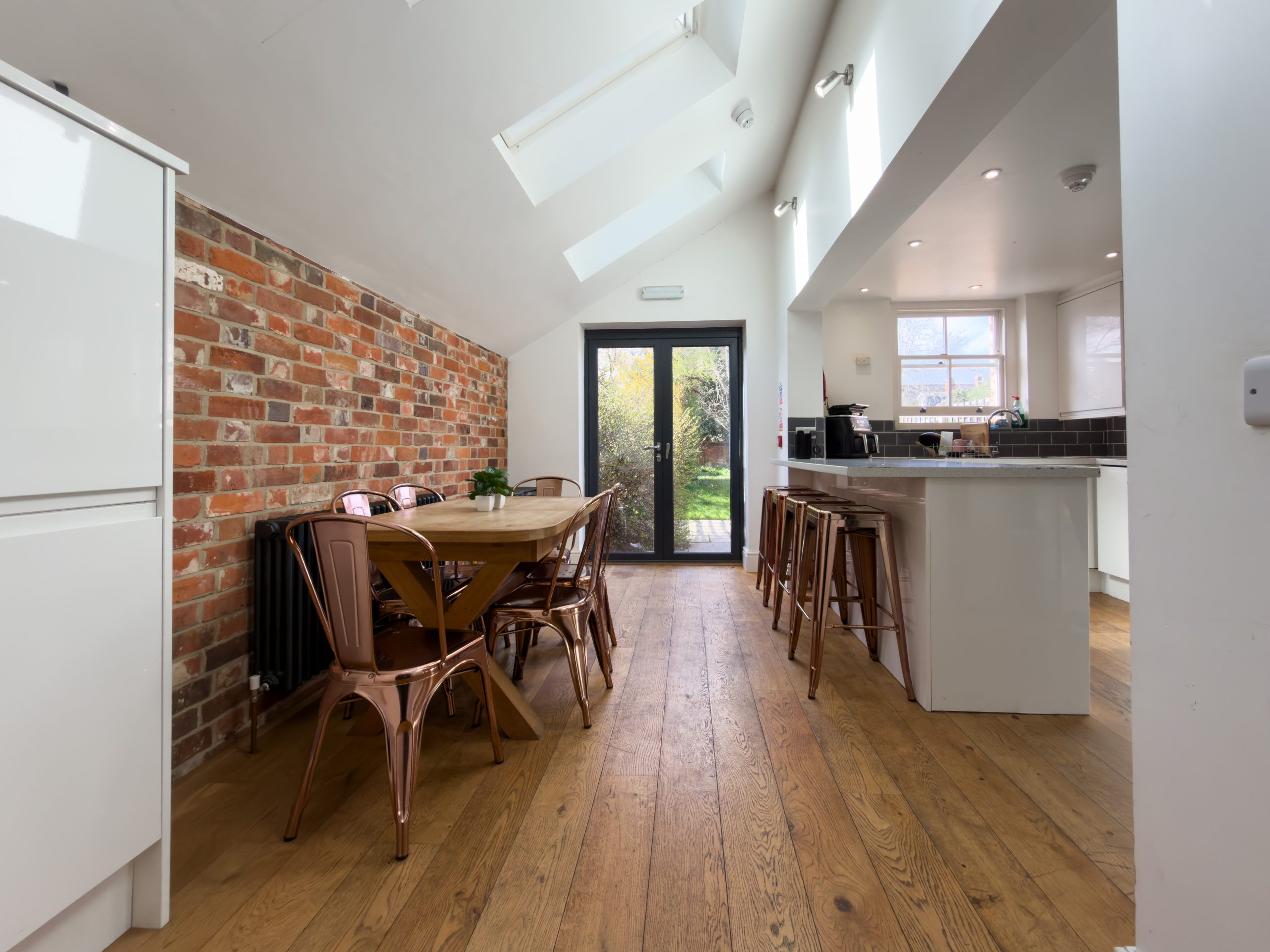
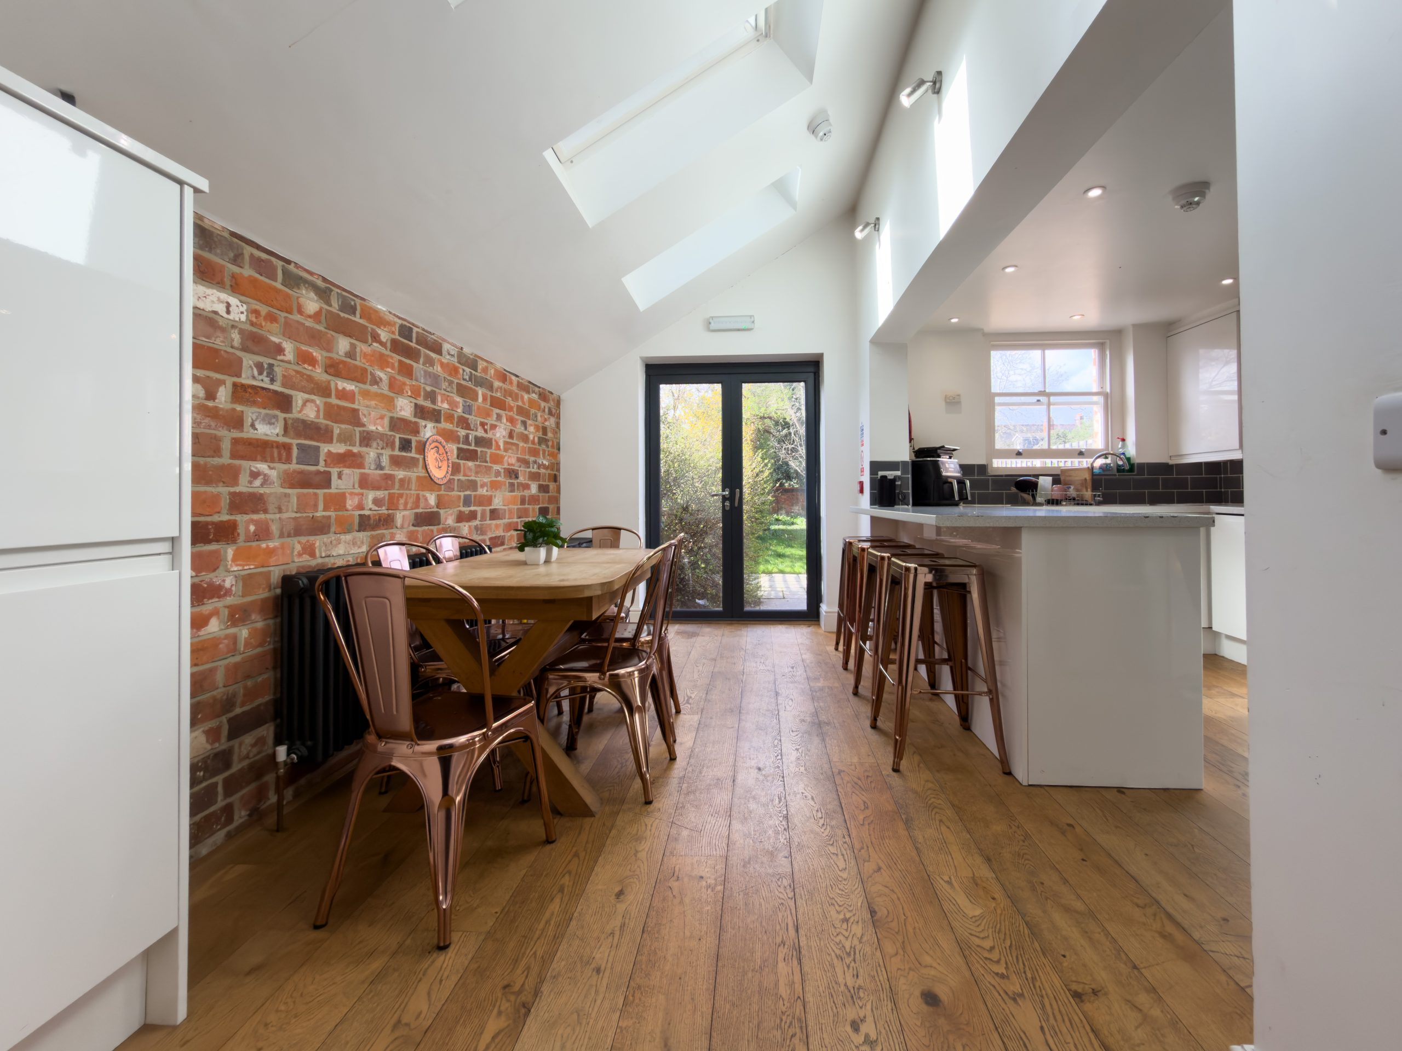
+ decorative plate [423,434,453,486]
